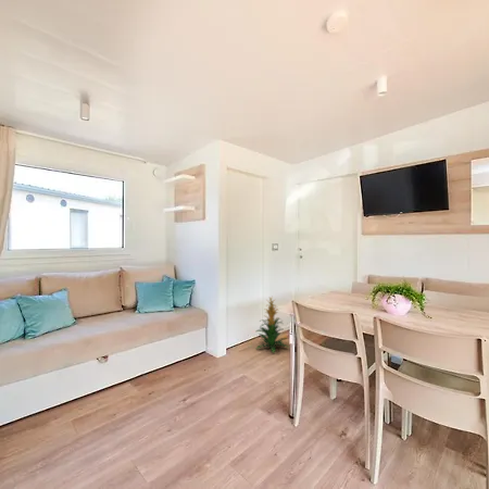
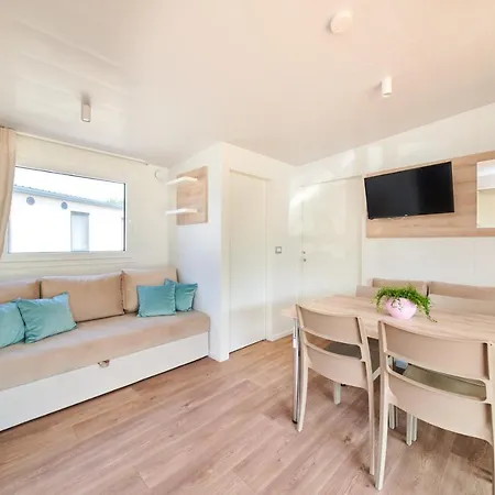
- indoor plant [254,296,290,353]
